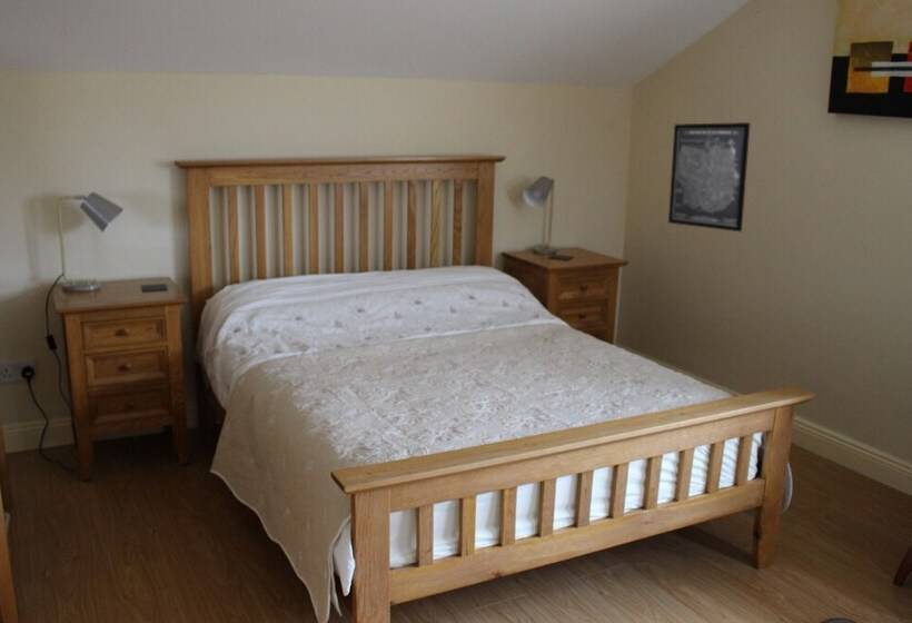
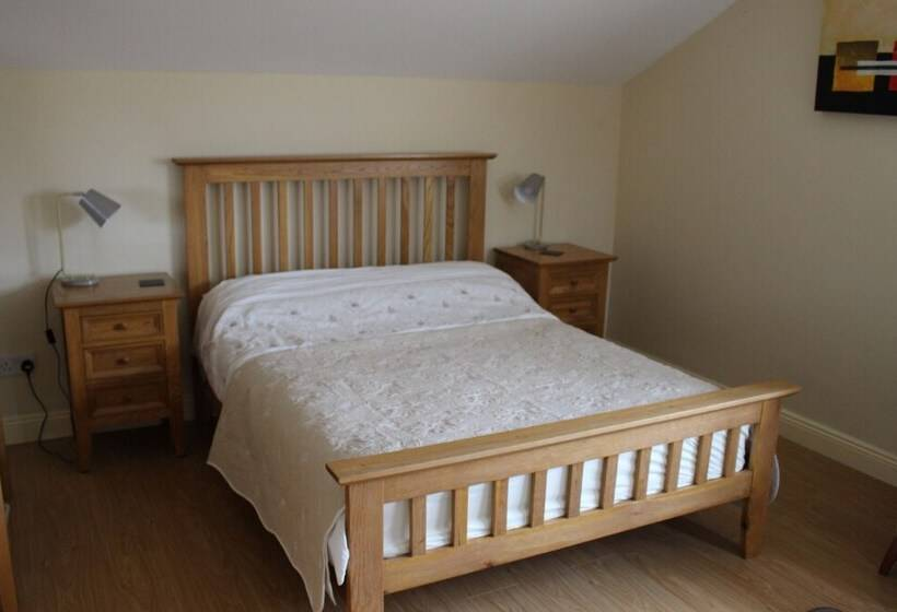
- wall art [667,121,752,233]
